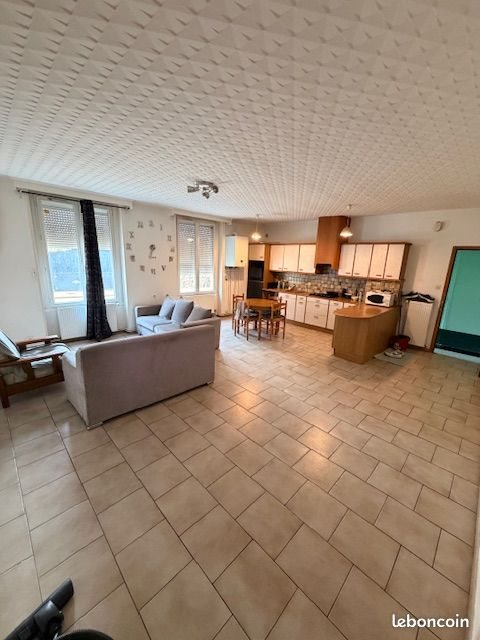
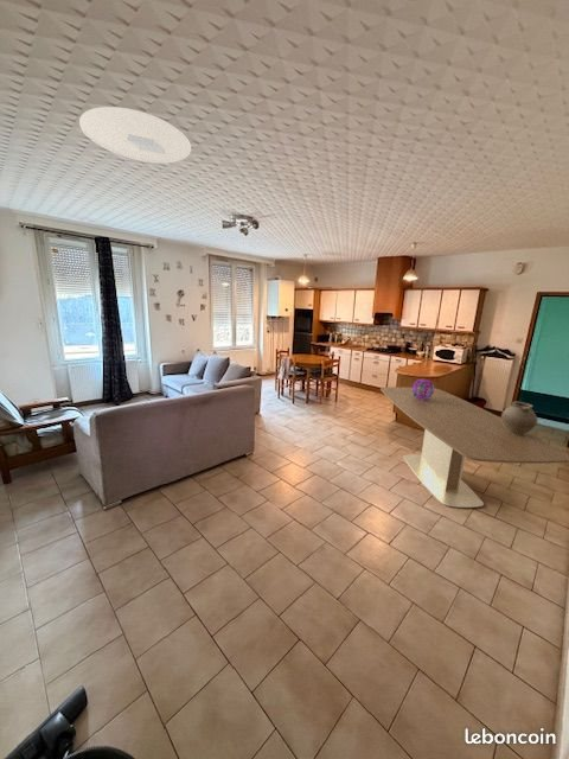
+ ceramic pot [500,401,538,435]
+ decorative sphere [411,378,435,401]
+ ceiling light [78,106,192,165]
+ dining table [379,385,569,509]
